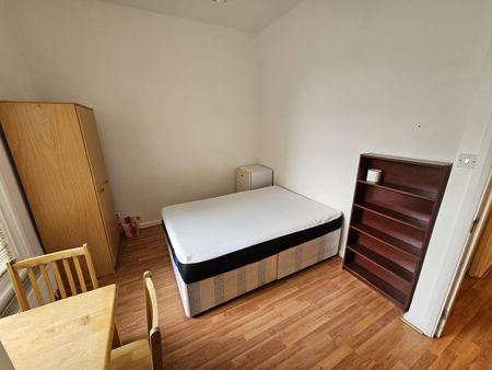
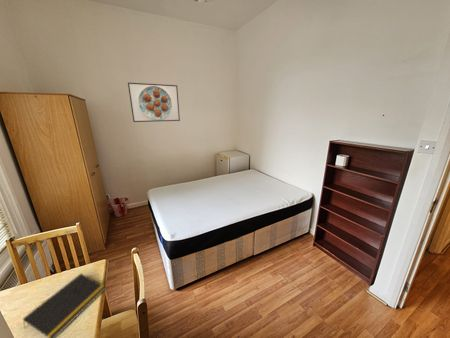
+ notepad [22,272,107,338]
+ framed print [127,82,181,123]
